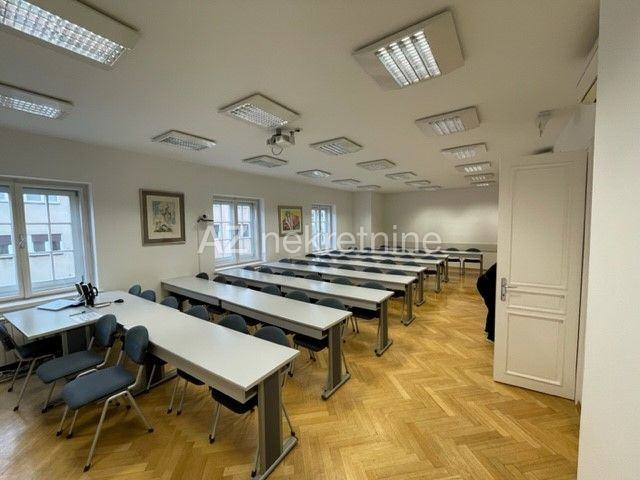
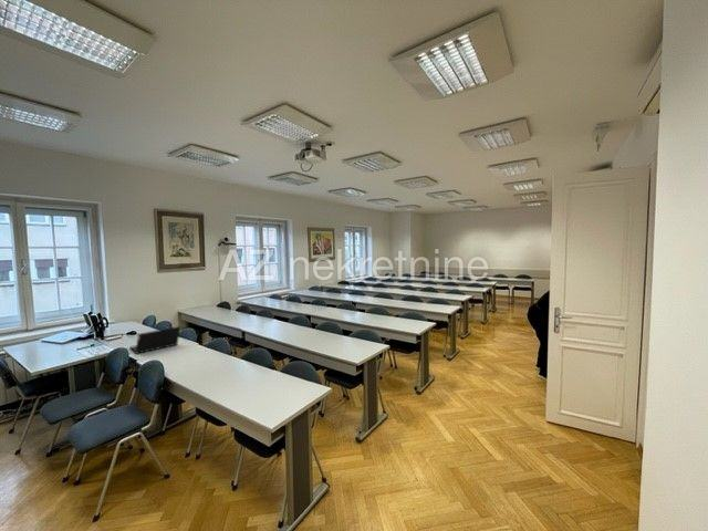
+ laptop computer [128,325,181,355]
